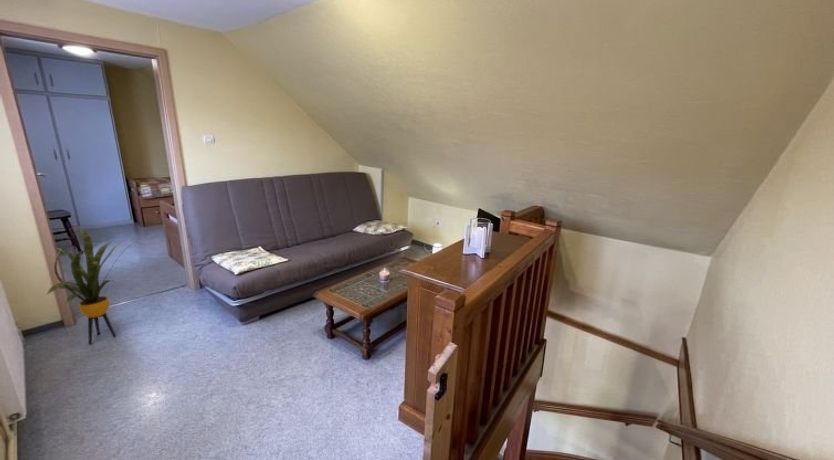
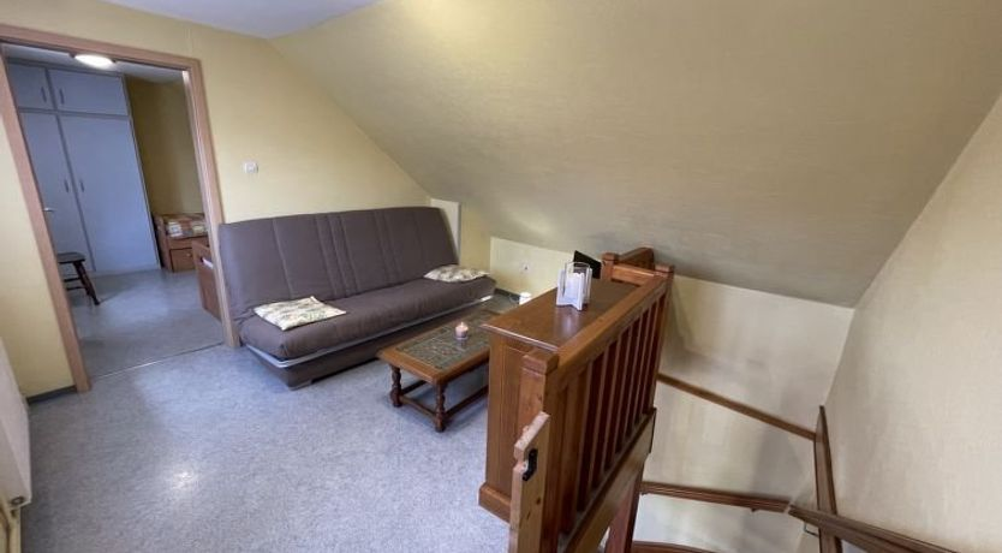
- house plant [45,227,140,345]
